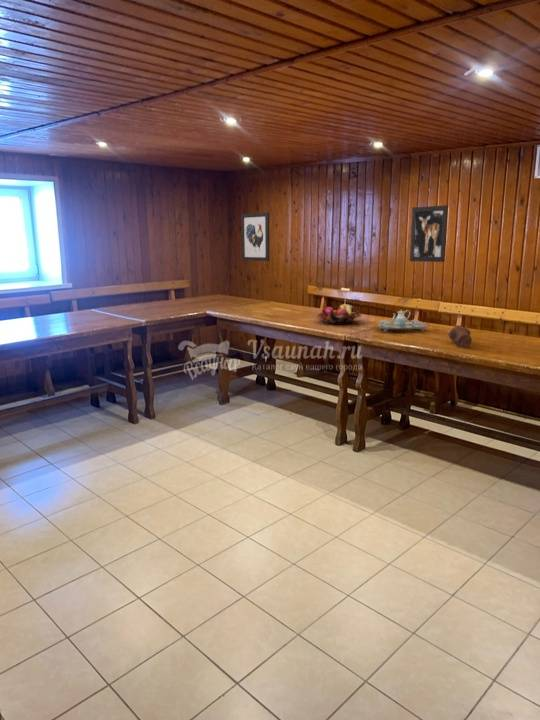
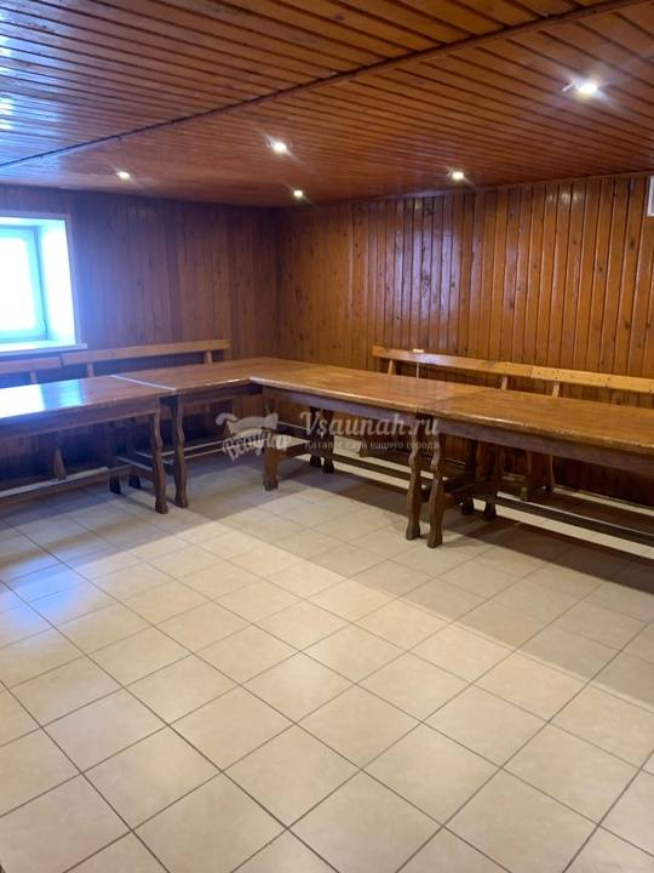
- chinaware [376,309,428,333]
- bread loaf [448,324,473,348]
- wall art [240,212,271,262]
- wall art [409,204,449,263]
- fruit basket [315,303,362,325]
